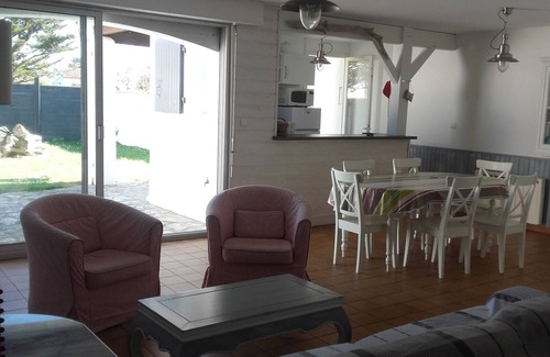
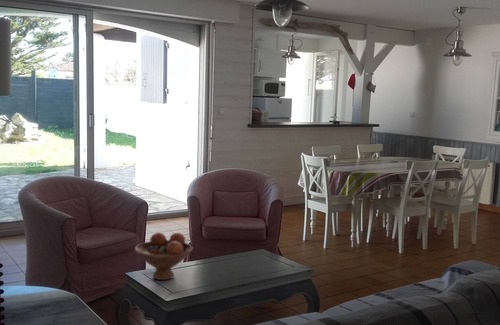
+ fruit bowl [134,231,194,281]
